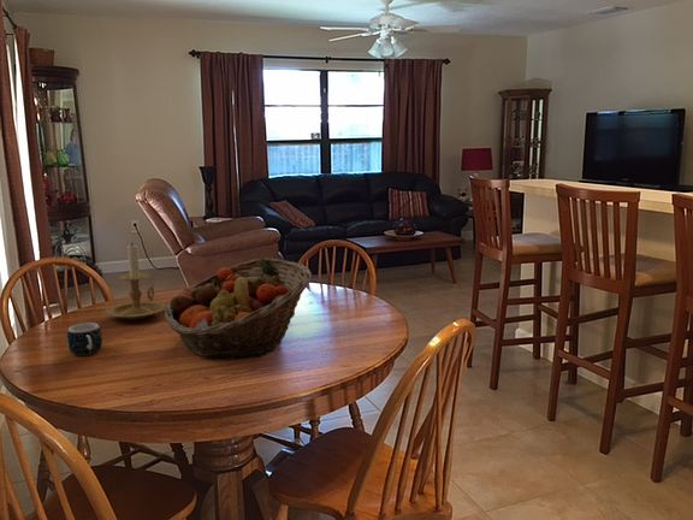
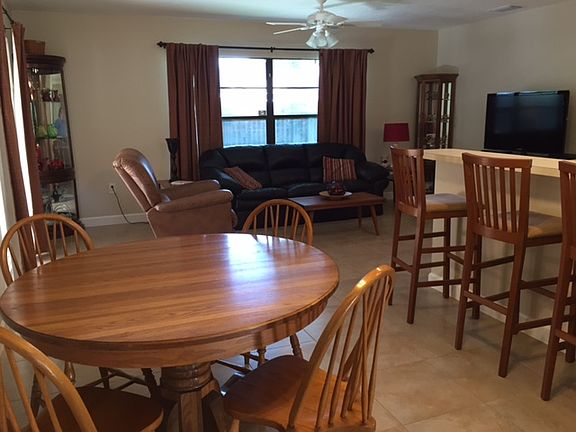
- fruit basket [164,256,313,361]
- mug [66,321,103,356]
- candle holder [103,242,168,320]
